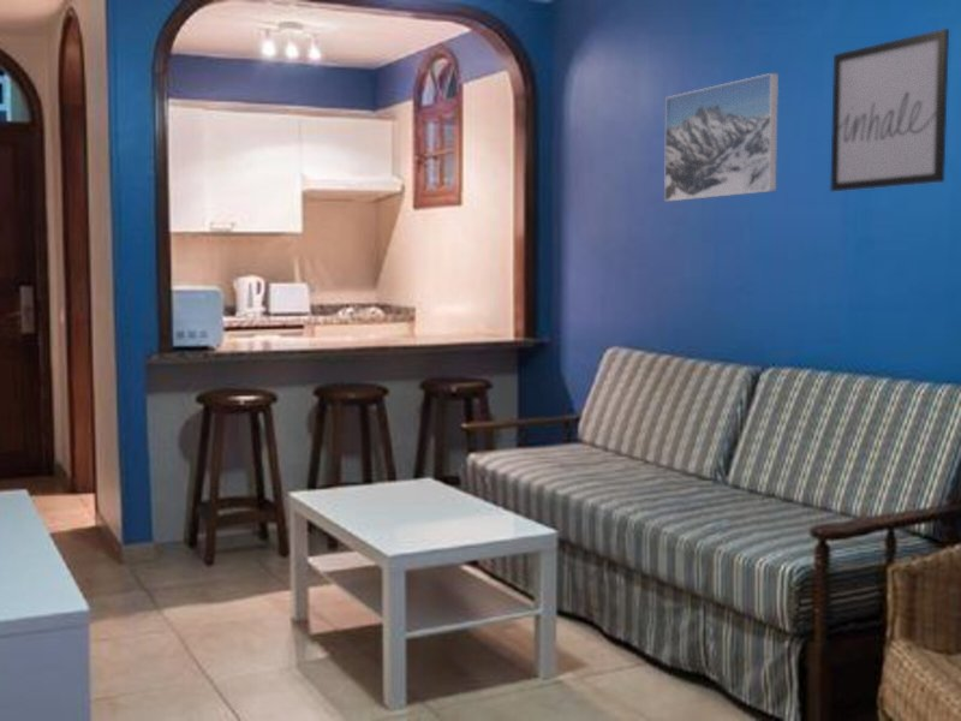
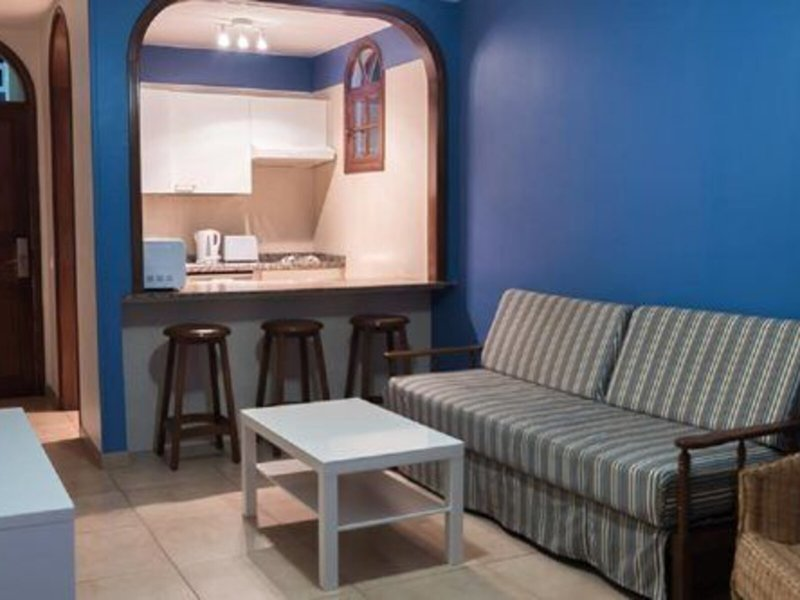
- wall art [829,28,950,192]
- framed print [663,72,780,202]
